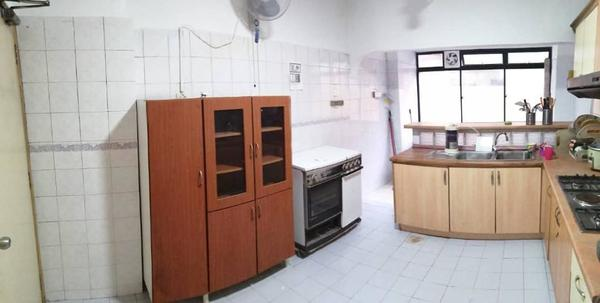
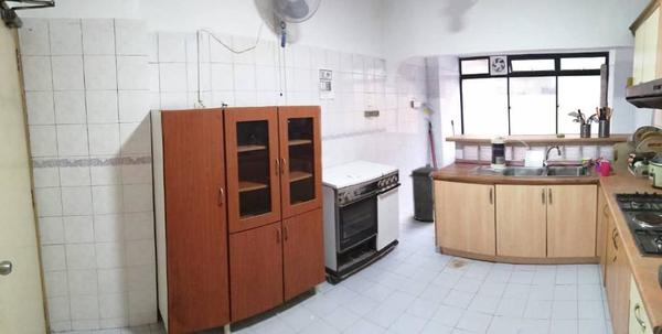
+ trash can [408,163,440,222]
